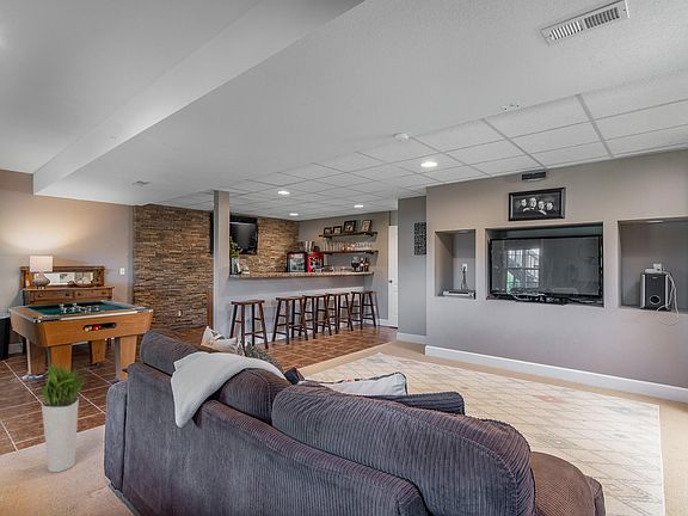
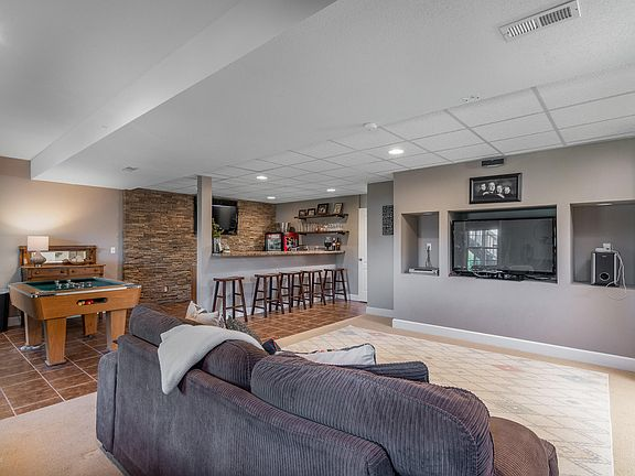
- planter [38,363,86,473]
